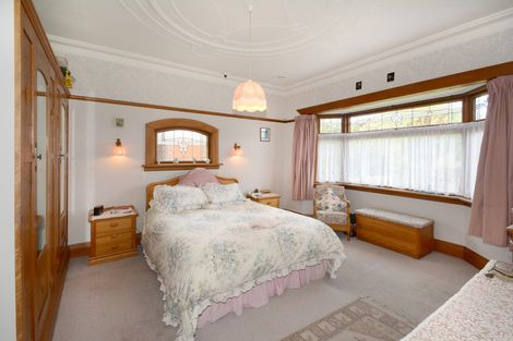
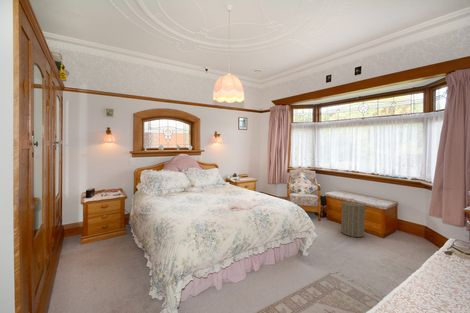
+ laundry hamper [340,198,368,238]
